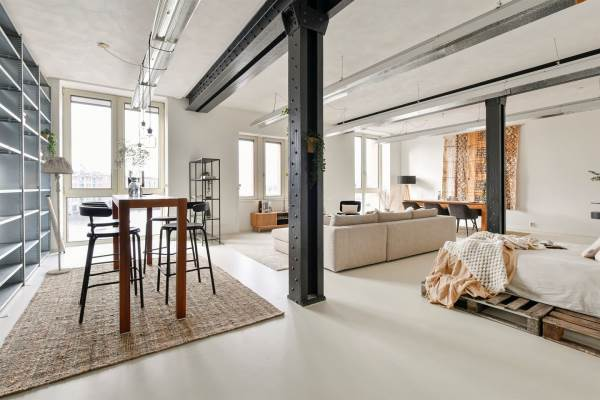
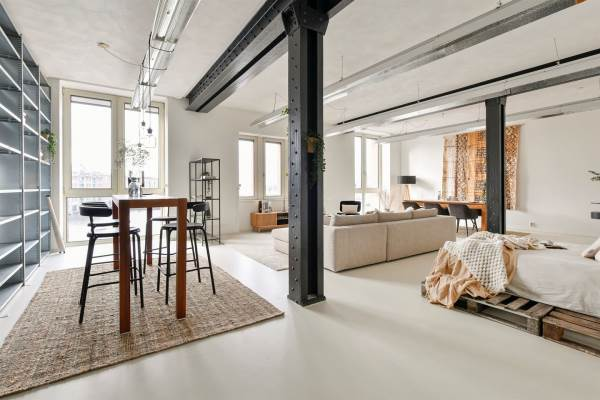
- floor lamp [40,156,75,275]
